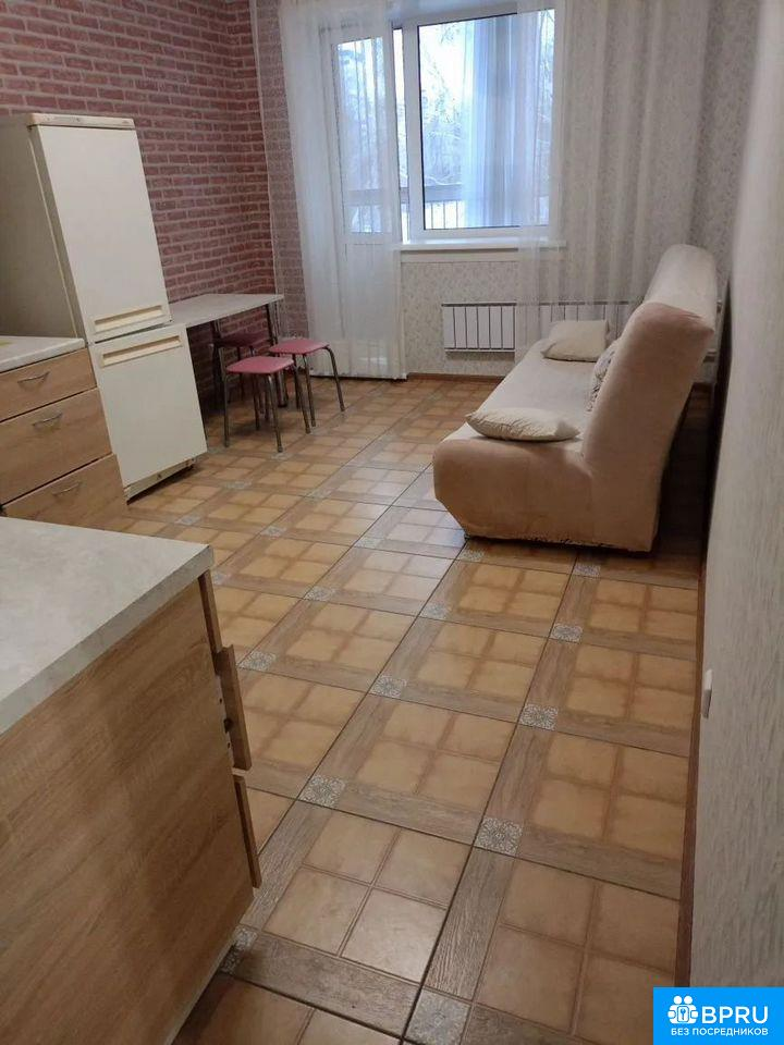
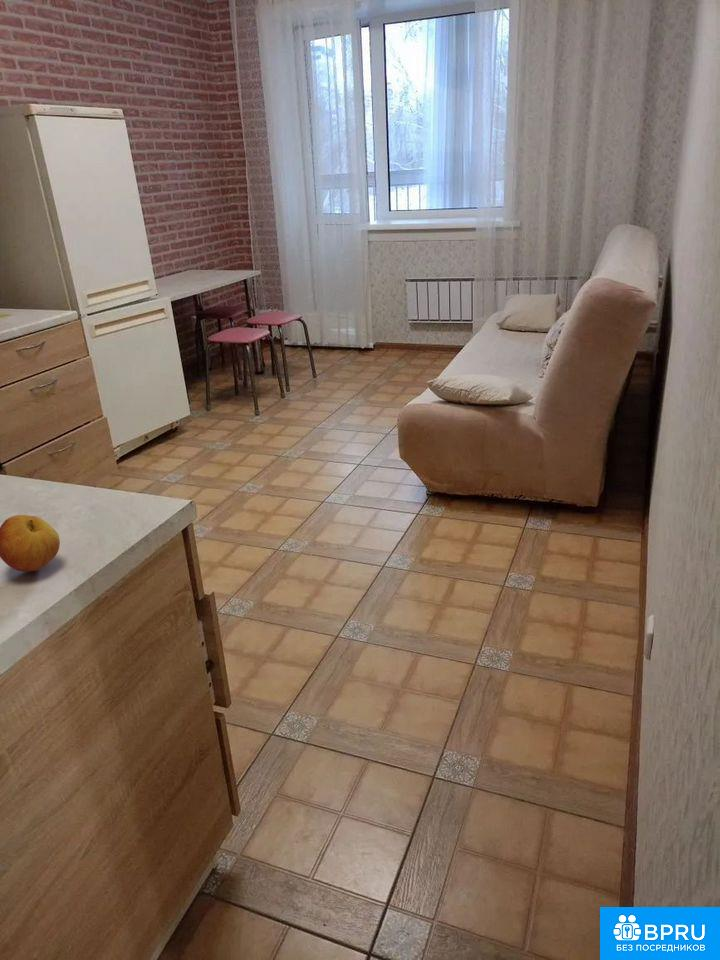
+ apple [0,514,61,573]
